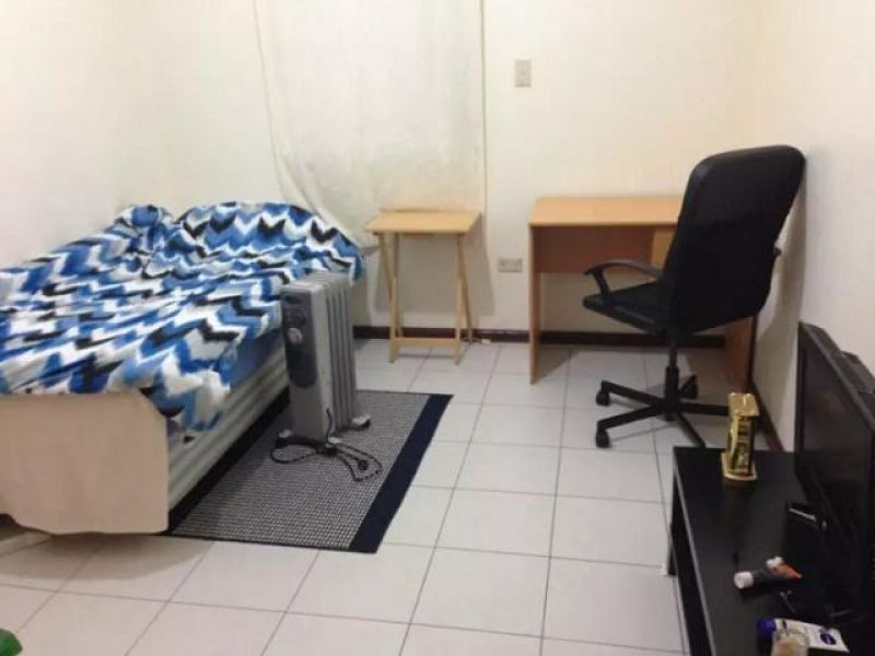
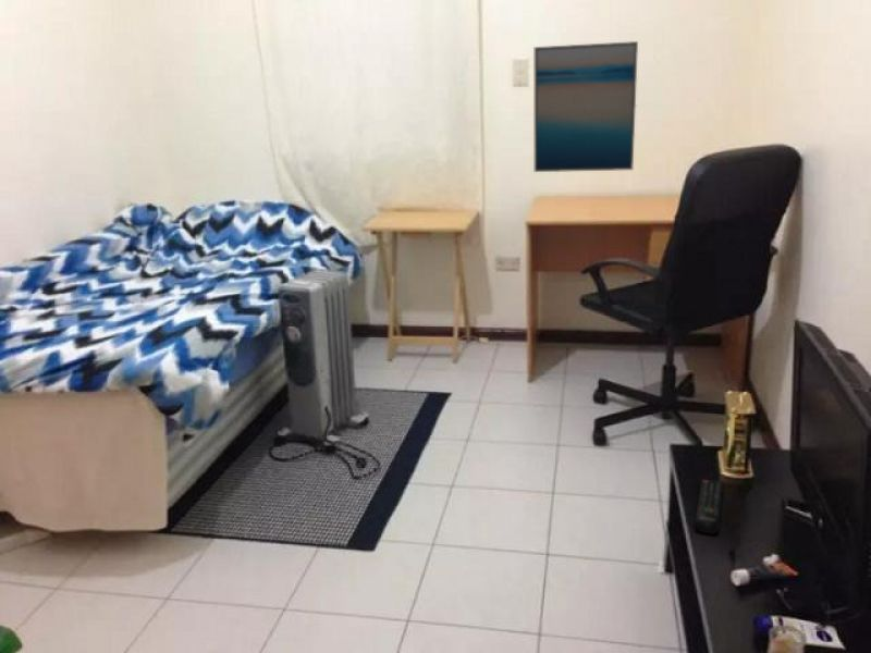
+ wall art [533,40,639,173]
+ remote control [694,478,724,535]
